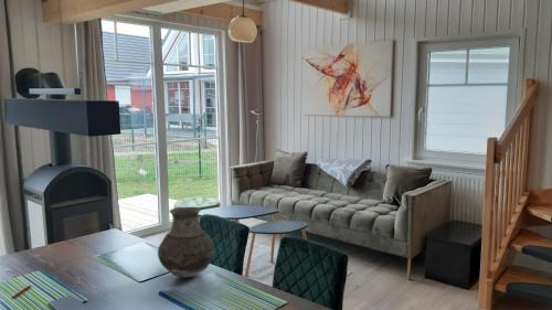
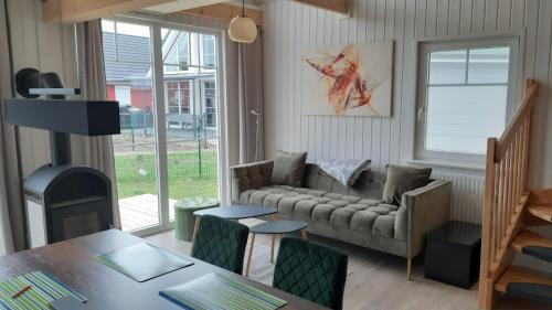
- vase [157,206,215,279]
